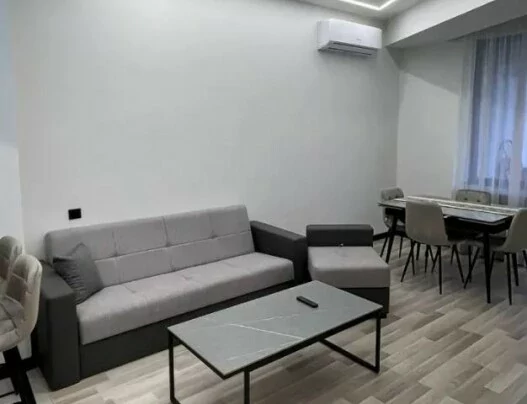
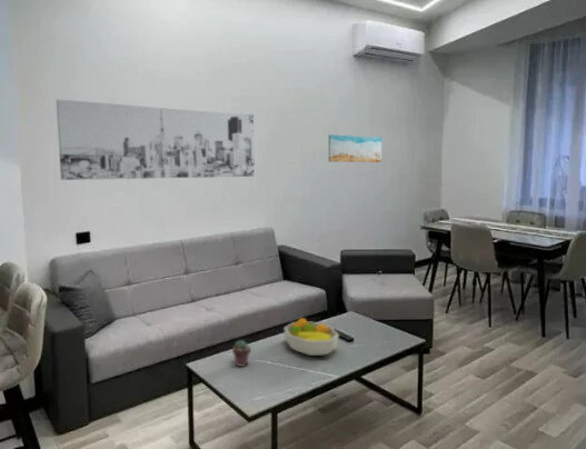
+ wall art [56,98,256,181]
+ fruit bowl [284,317,340,357]
+ potted succulent [231,339,252,367]
+ wall art [327,133,383,163]
